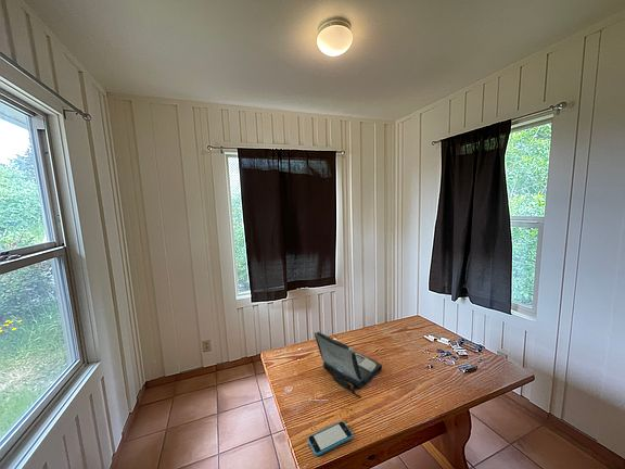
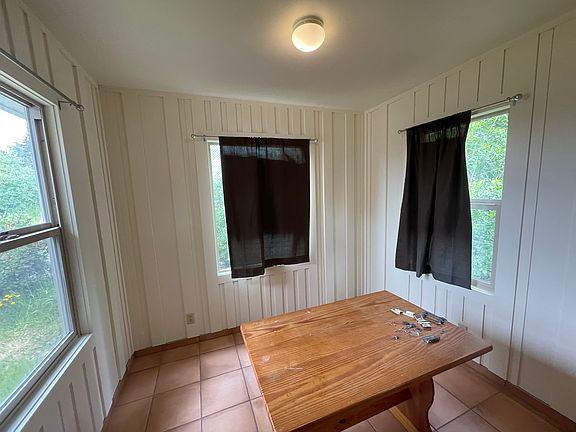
- smartphone [307,420,354,457]
- laptop [312,330,383,397]
